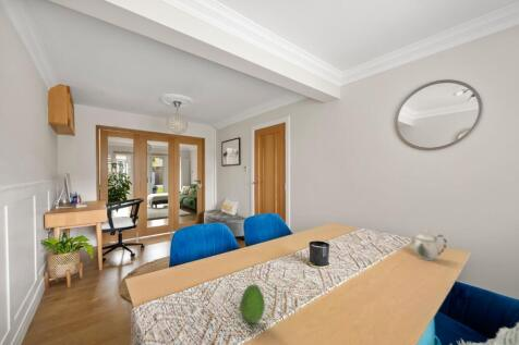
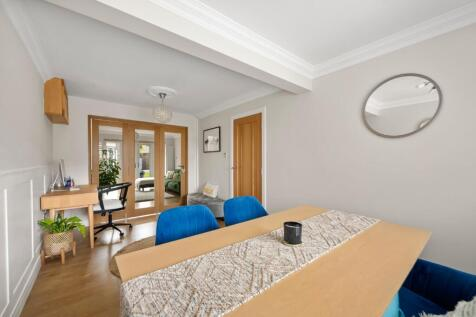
- fruit [239,284,266,324]
- teapot [408,227,448,261]
